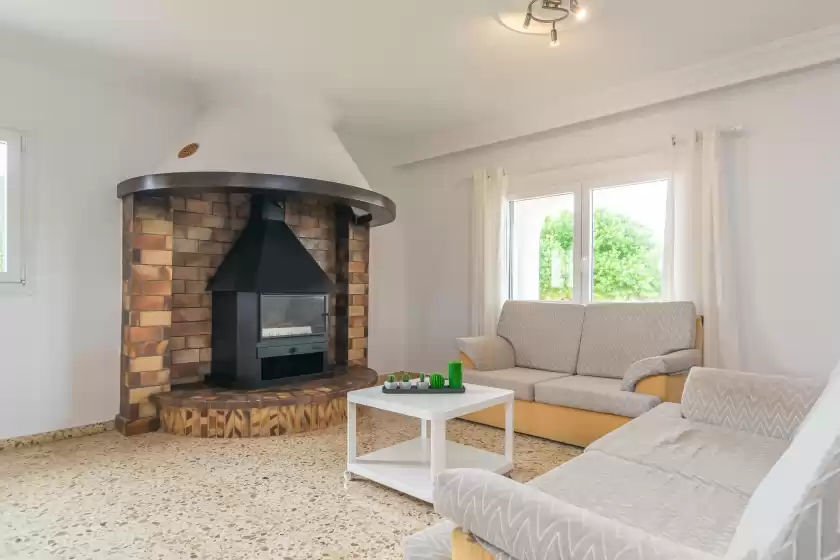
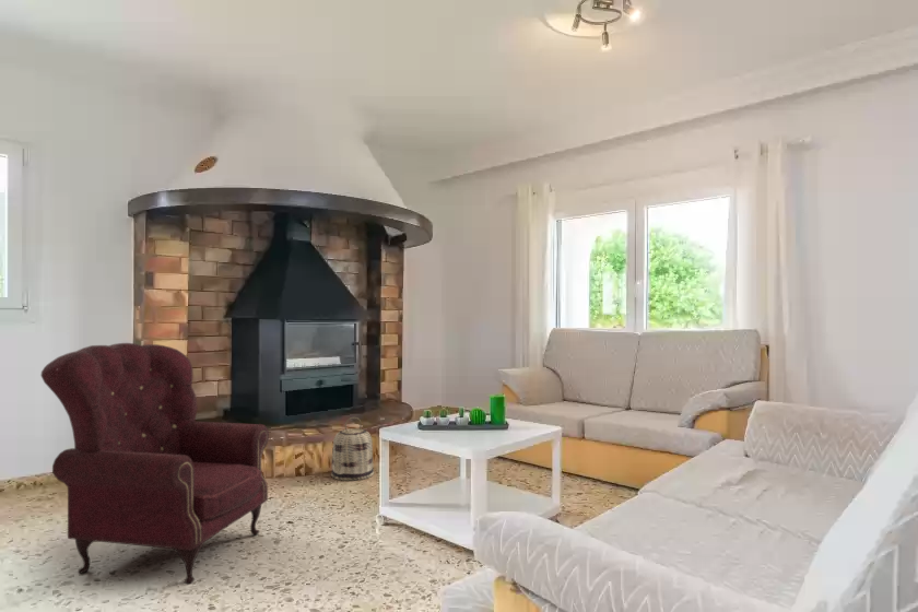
+ basket [330,416,375,482]
+ armchair [39,342,270,585]
